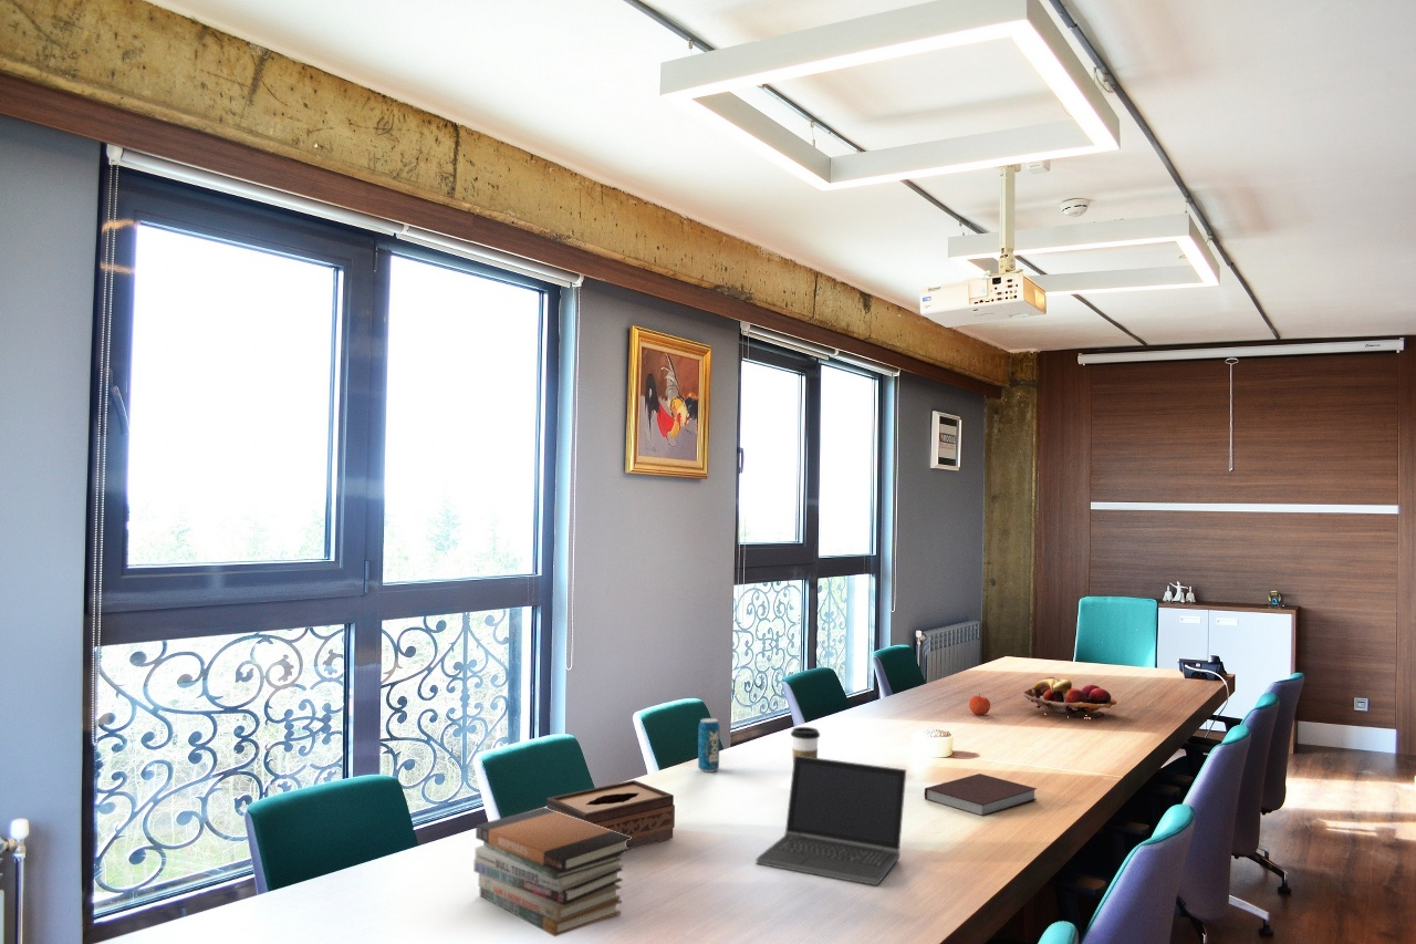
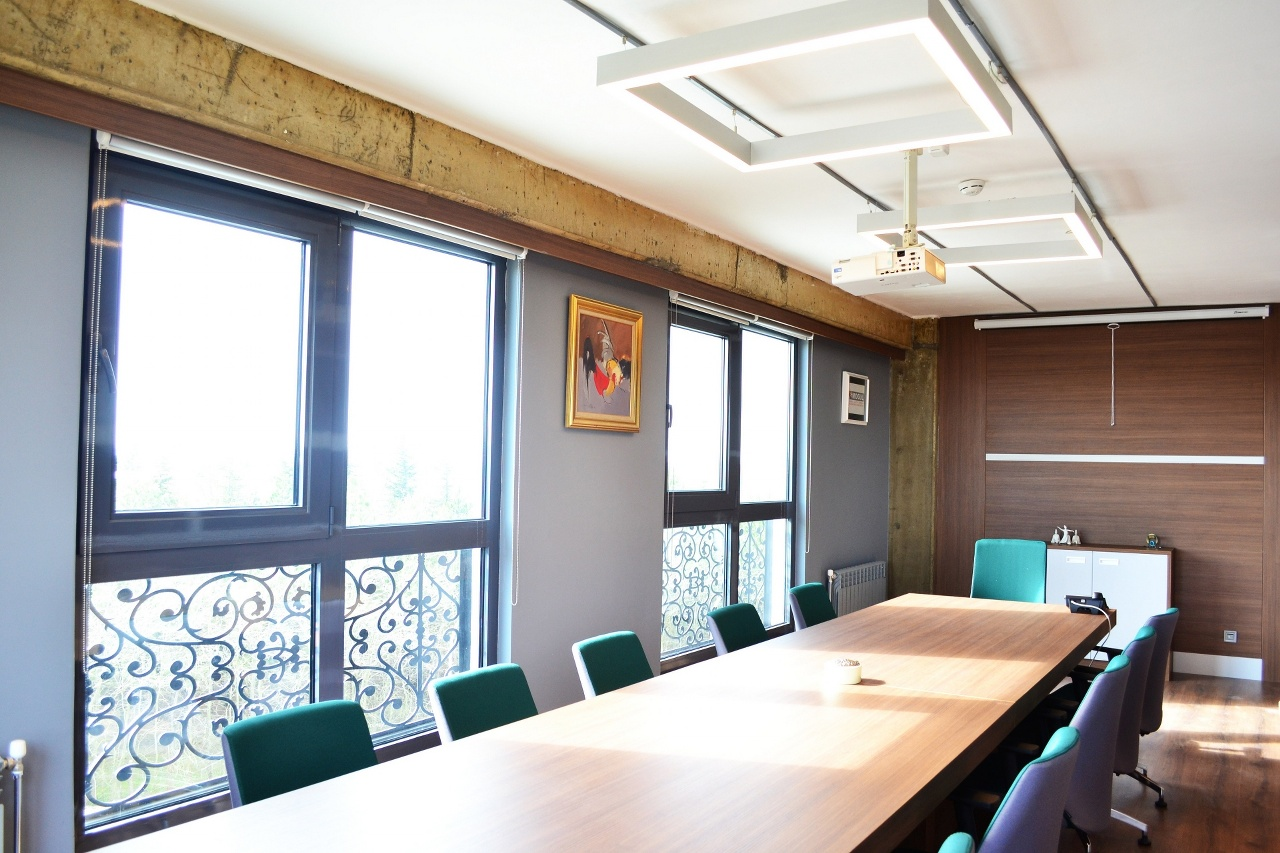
- laptop computer [756,756,907,886]
- coffee cup [790,726,821,764]
- beverage can [697,717,720,774]
- book stack [472,806,633,937]
- notebook [924,772,1038,818]
- fruit basket [1022,676,1117,719]
- apple [968,693,991,716]
- tissue box [545,779,676,848]
